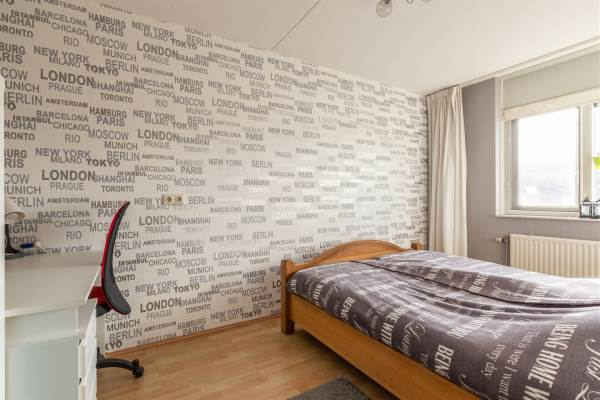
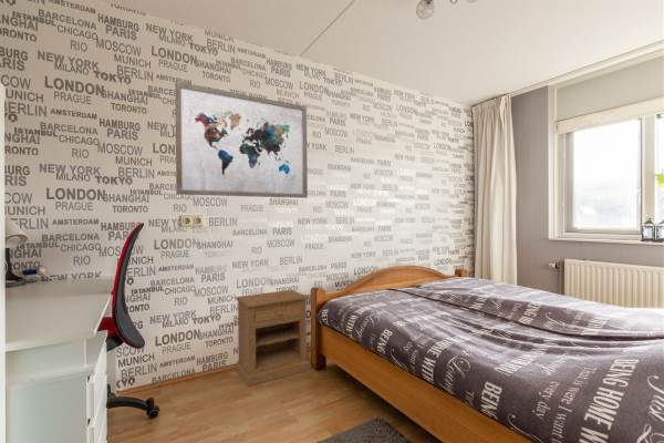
+ nightstand [235,289,311,388]
+ wall art [174,81,309,199]
